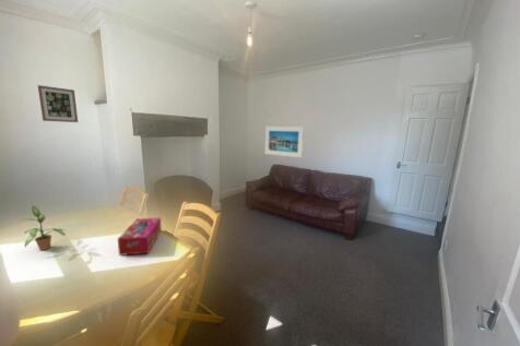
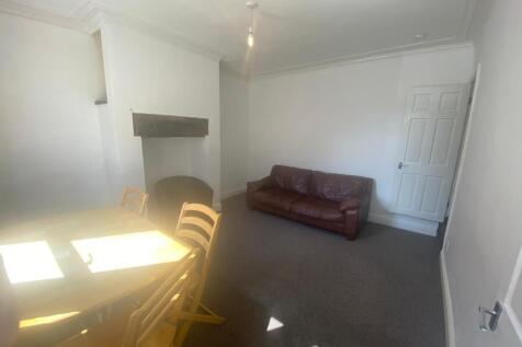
- tissue box [117,217,163,256]
- wall art [37,84,79,123]
- potted plant [24,205,67,251]
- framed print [263,126,305,158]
